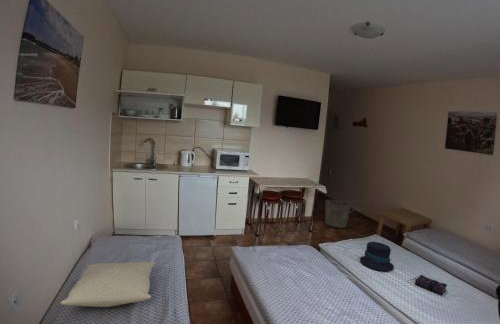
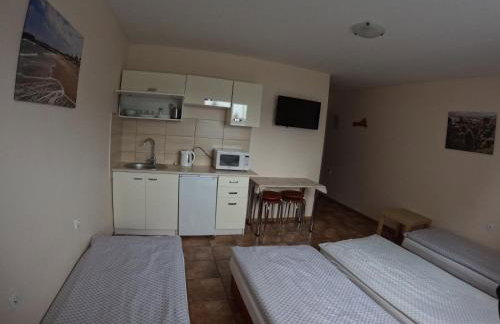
- bucket [324,199,355,229]
- book [414,274,448,296]
- pillow [59,261,156,308]
- hat [359,241,395,272]
